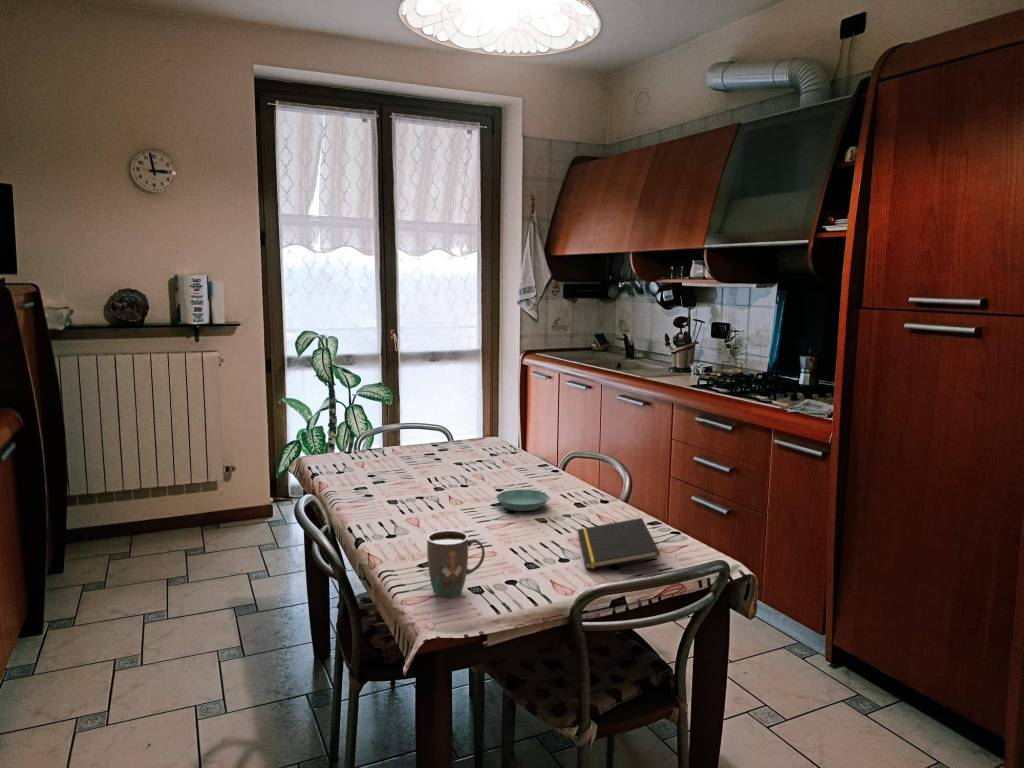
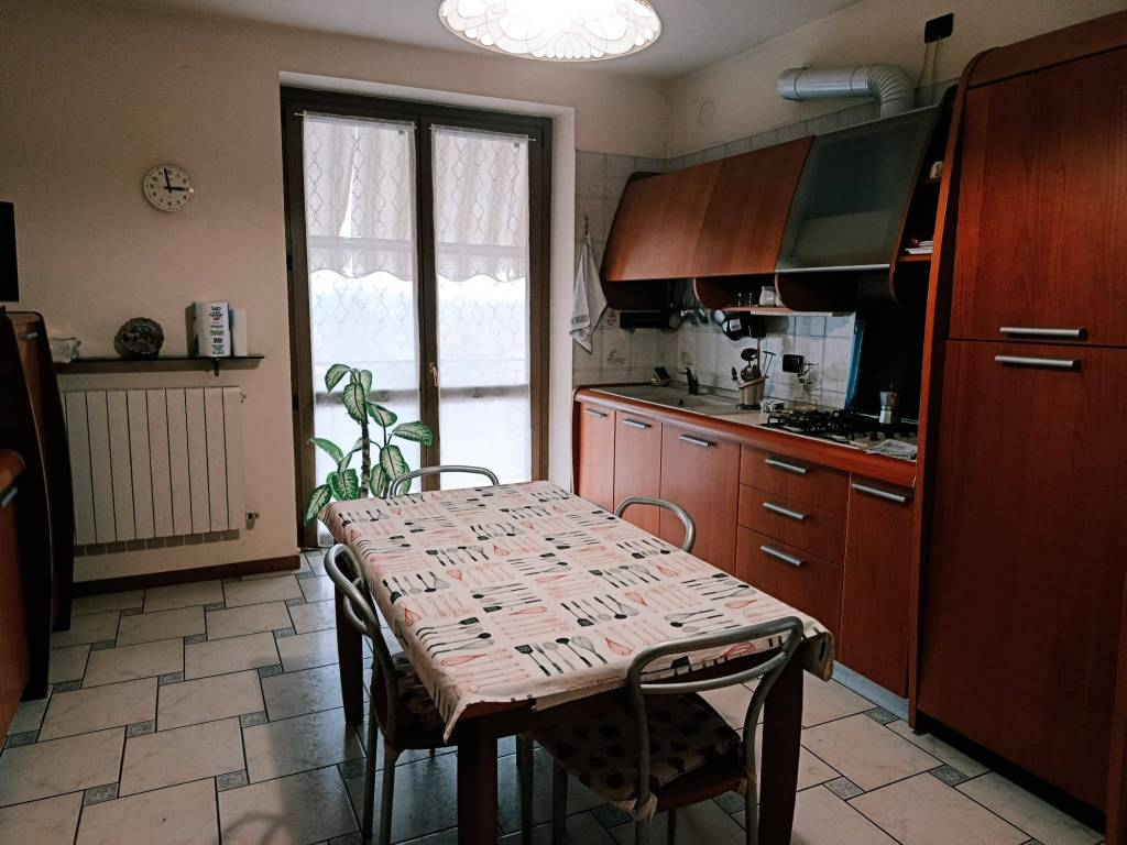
- saucer [495,489,550,512]
- notepad [576,517,661,570]
- mug [426,530,486,598]
